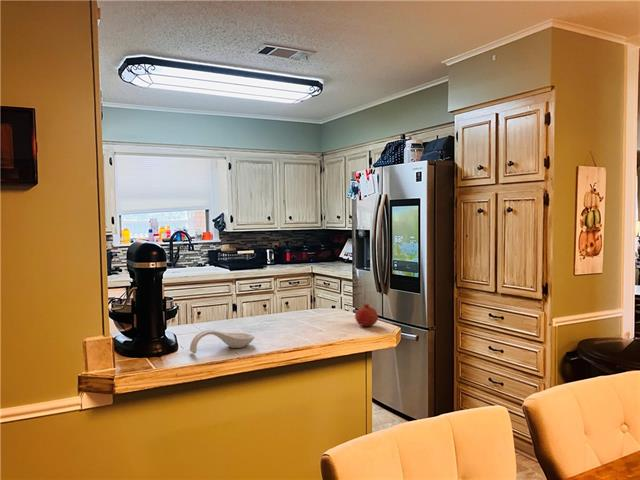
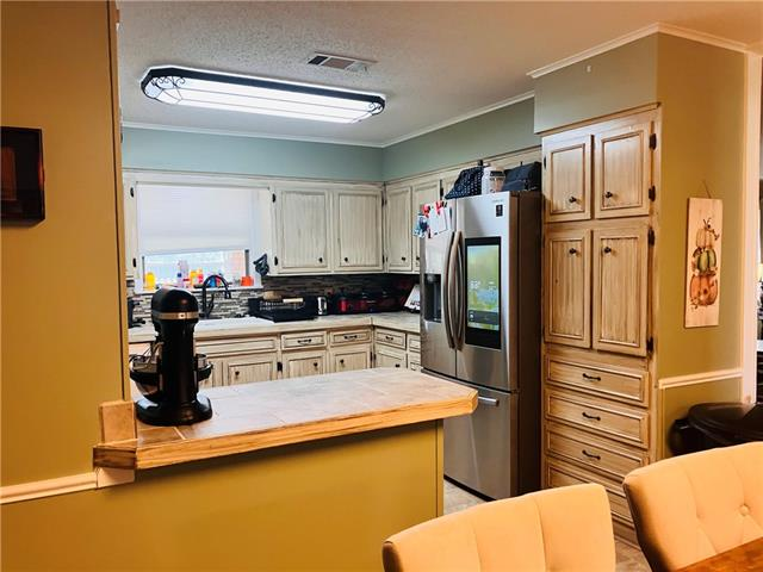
- spoon rest [189,329,255,354]
- fruit [354,302,379,328]
